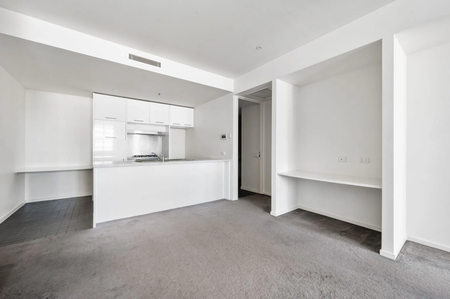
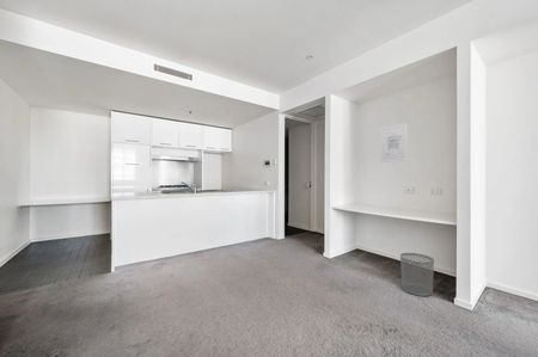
+ waste bin [399,252,435,297]
+ wall art [380,122,409,164]
